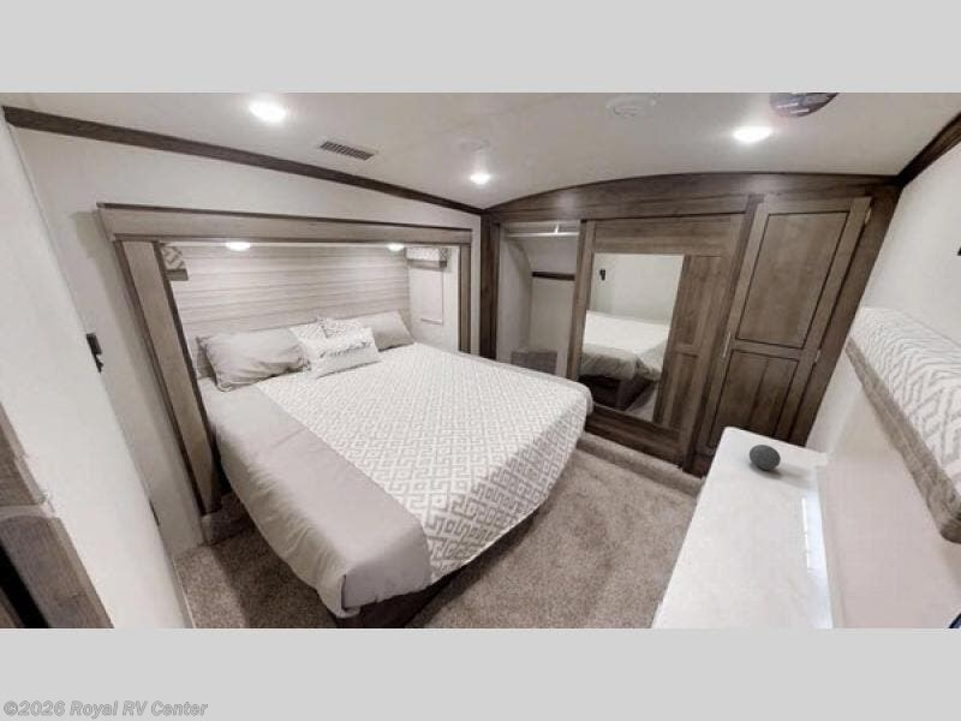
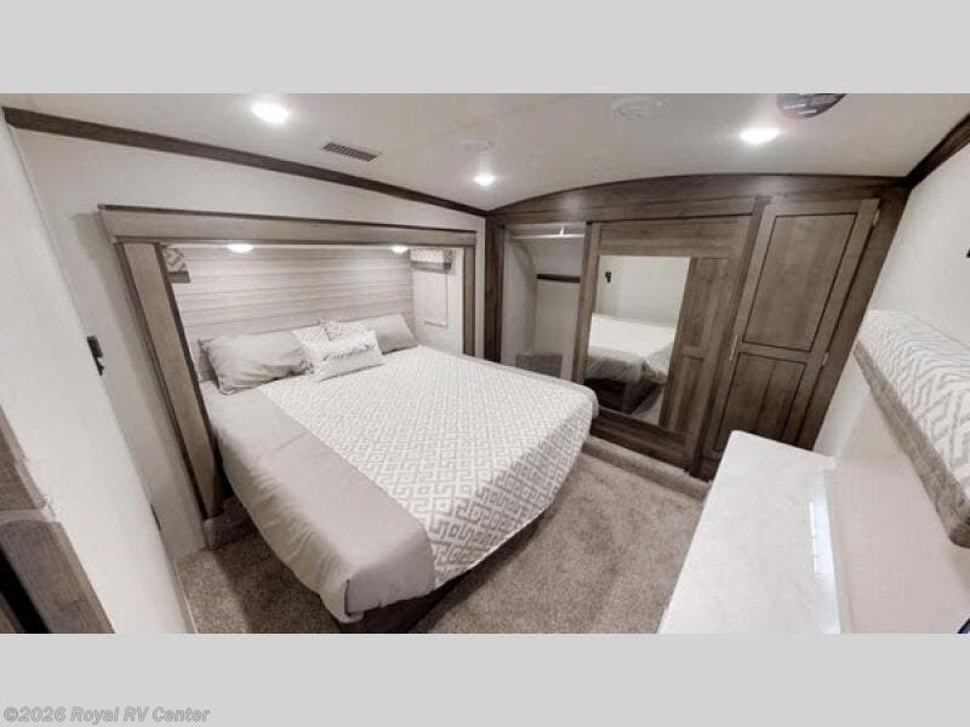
- decorative ball [748,443,782,471]
